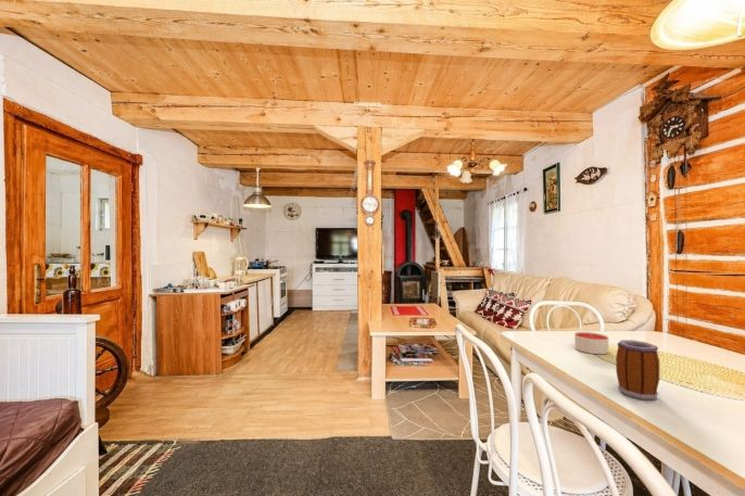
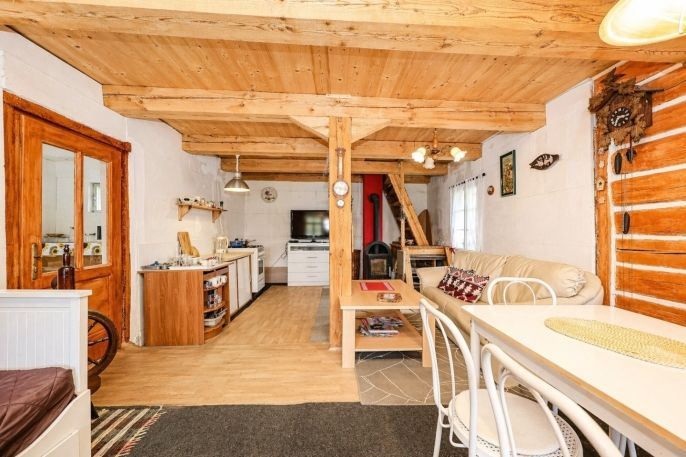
- candle [573,331,609,355]
- mug [615,339,660,400]
